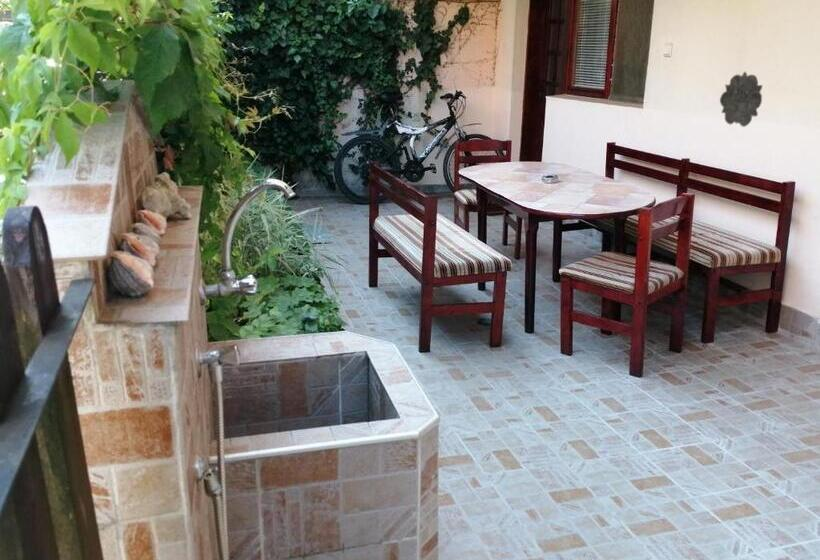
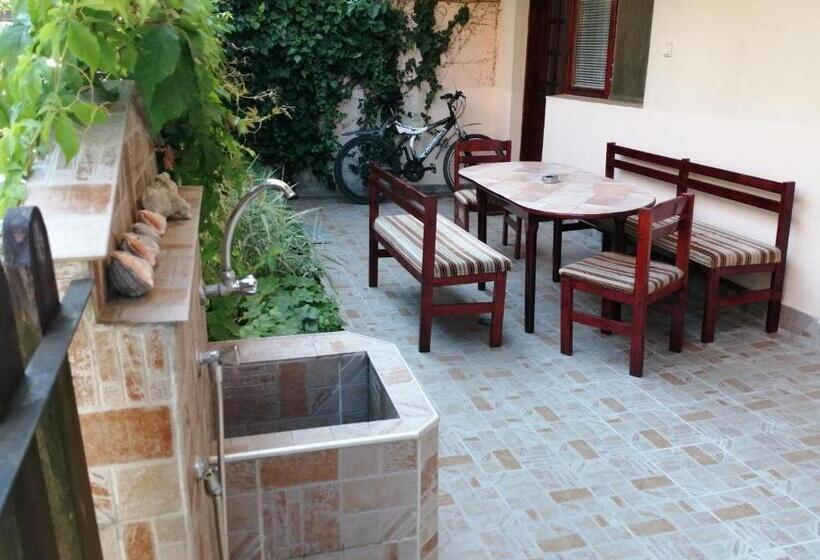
- wall ornament [719,71,763,128]
